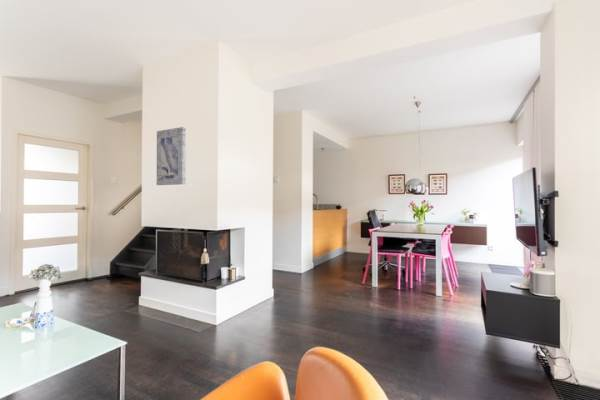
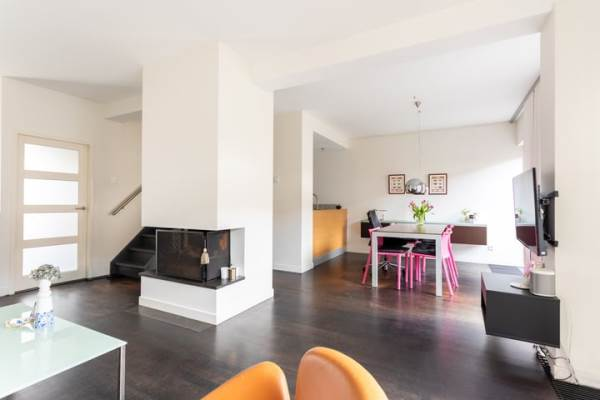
- wall art [156,126,187,186]
